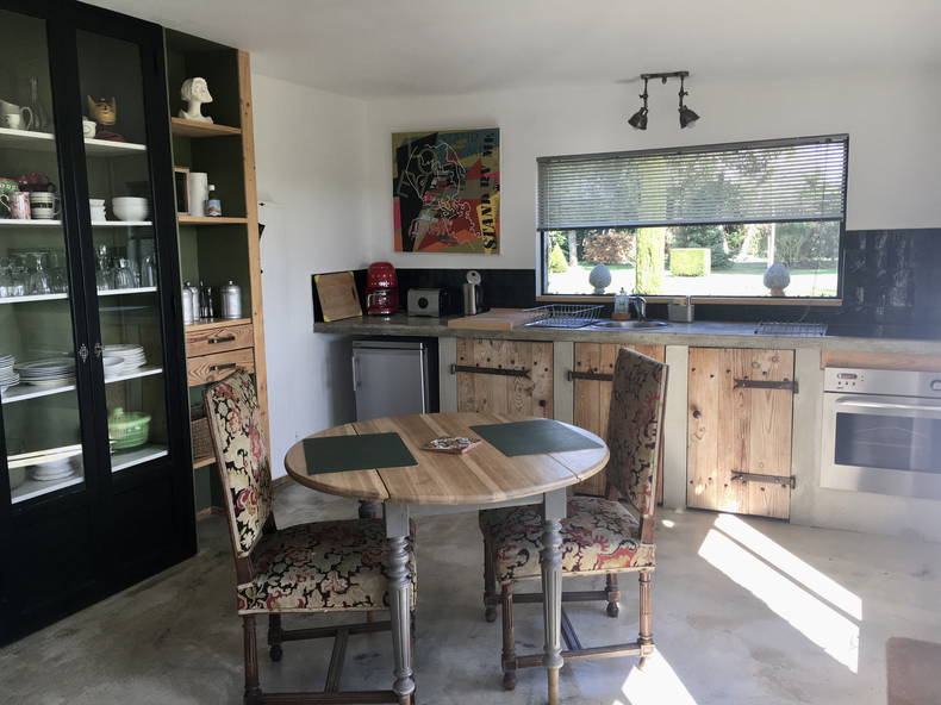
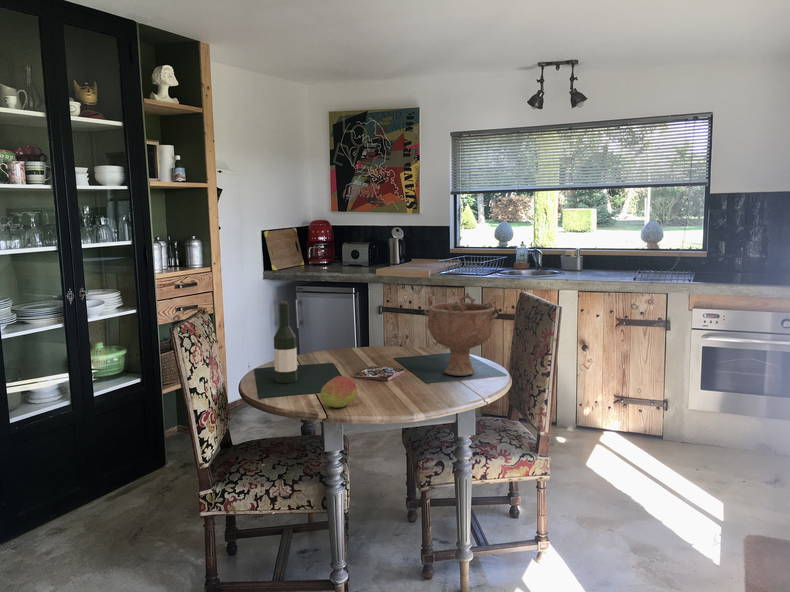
+ fruit [320,375,358,409]
+ decorative bowl [423,292,498,377]
+ wine bottle [273,300,298,384]
